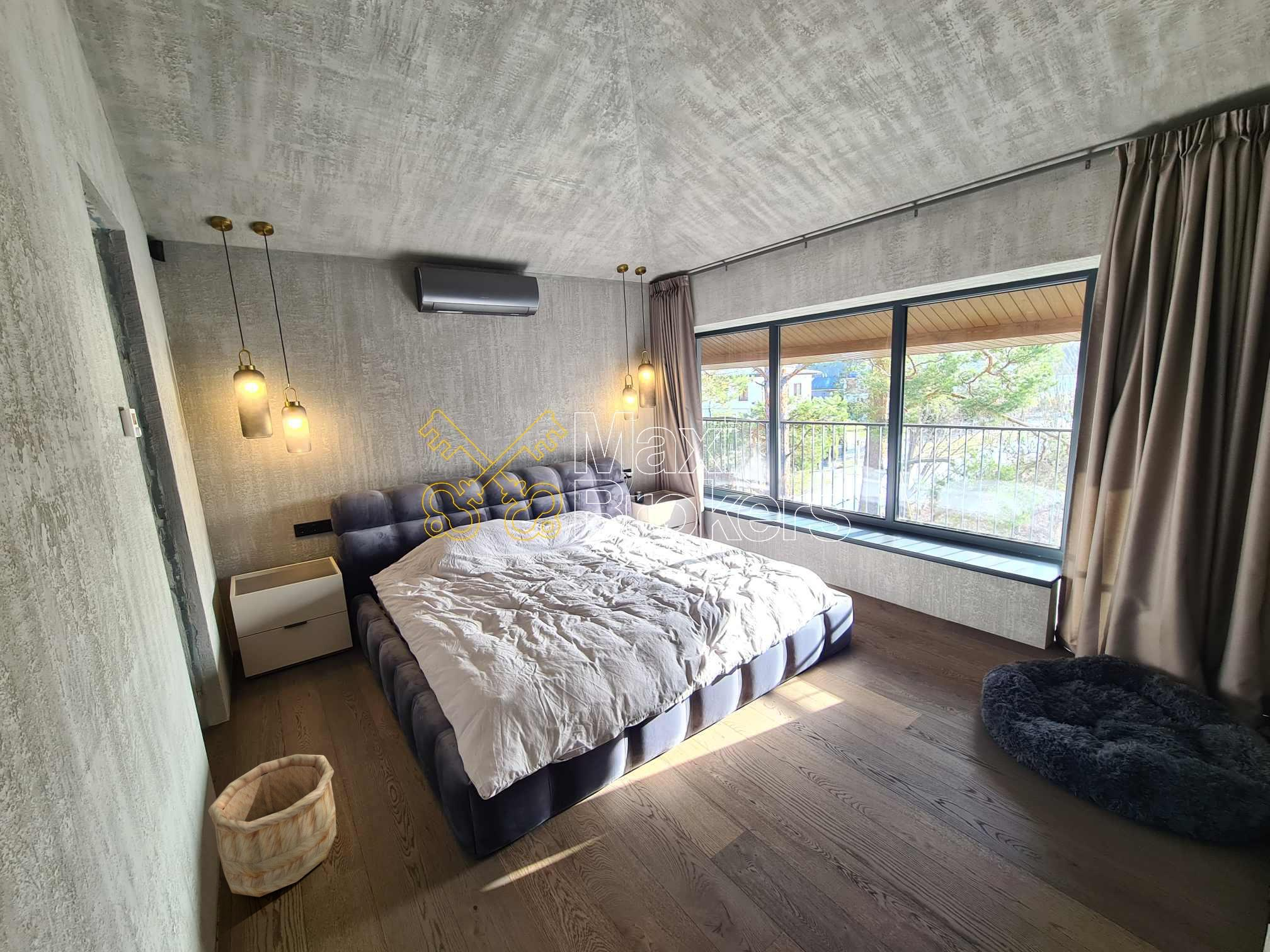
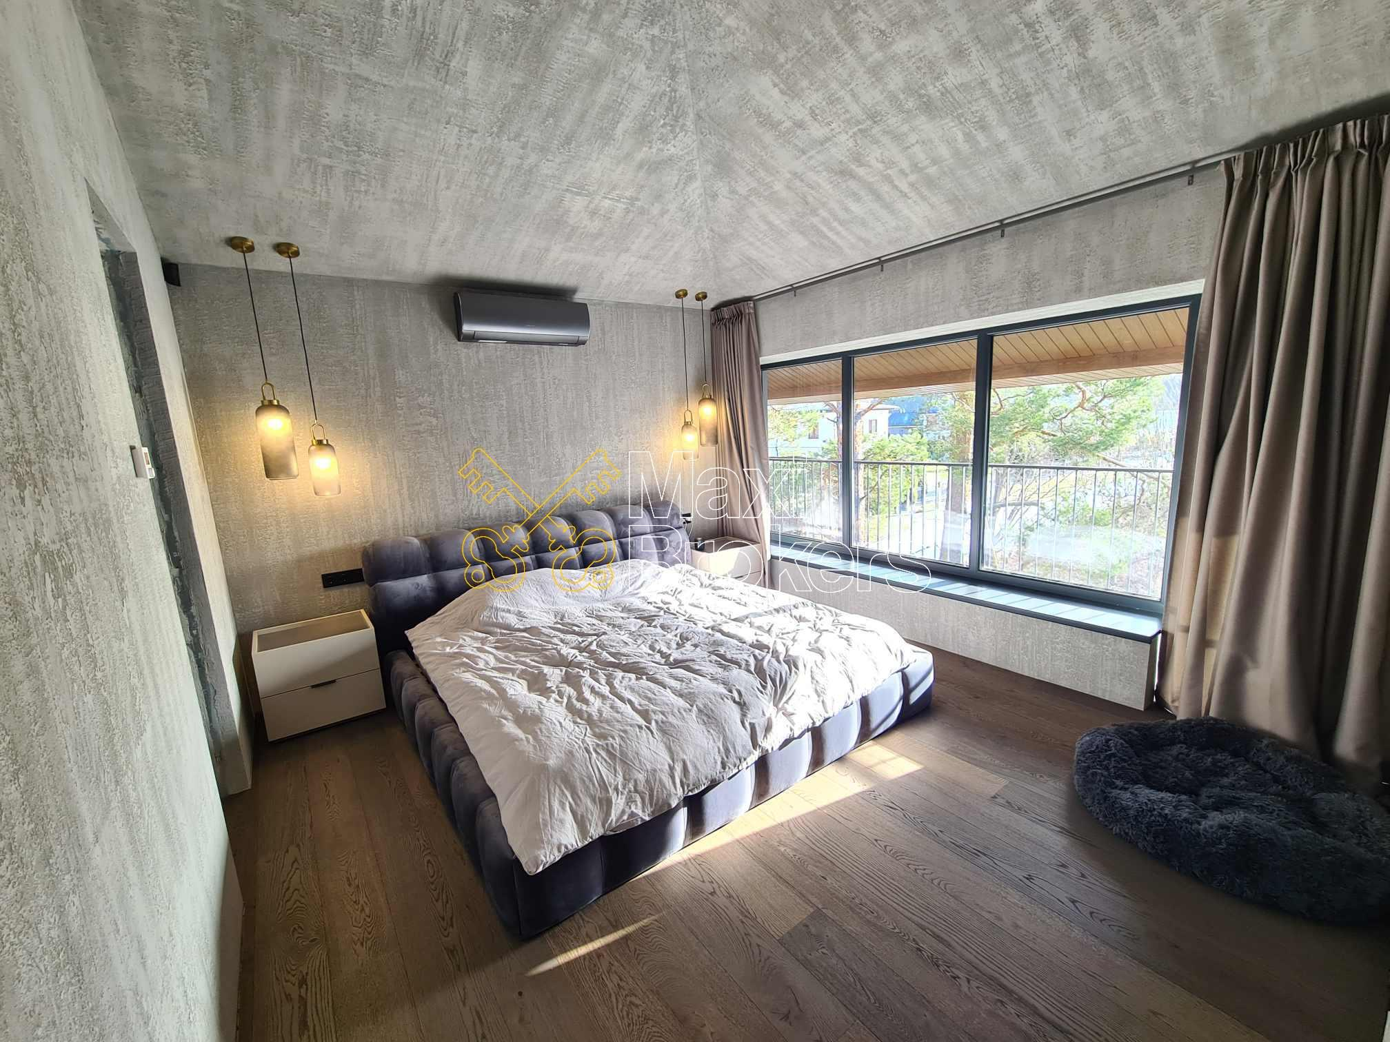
- wooden bucket [207,754,337,898]
